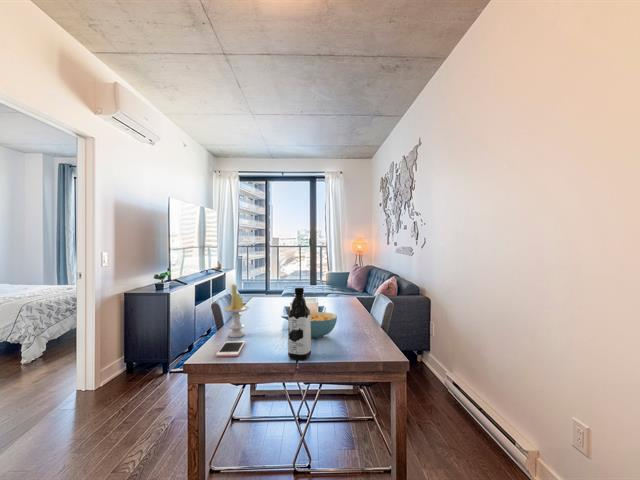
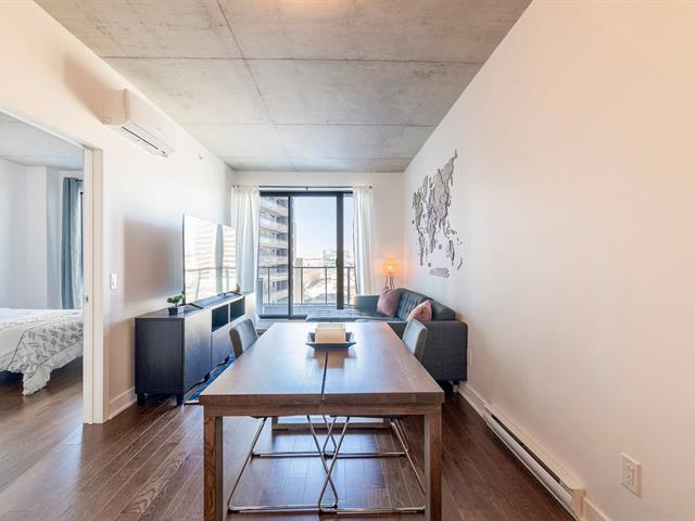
- water bottle [287,286,312,361]
- candle [222,283,250,338]
- cereal bowl [310,311,338,339]
- cell phone [215,340,246,358]
